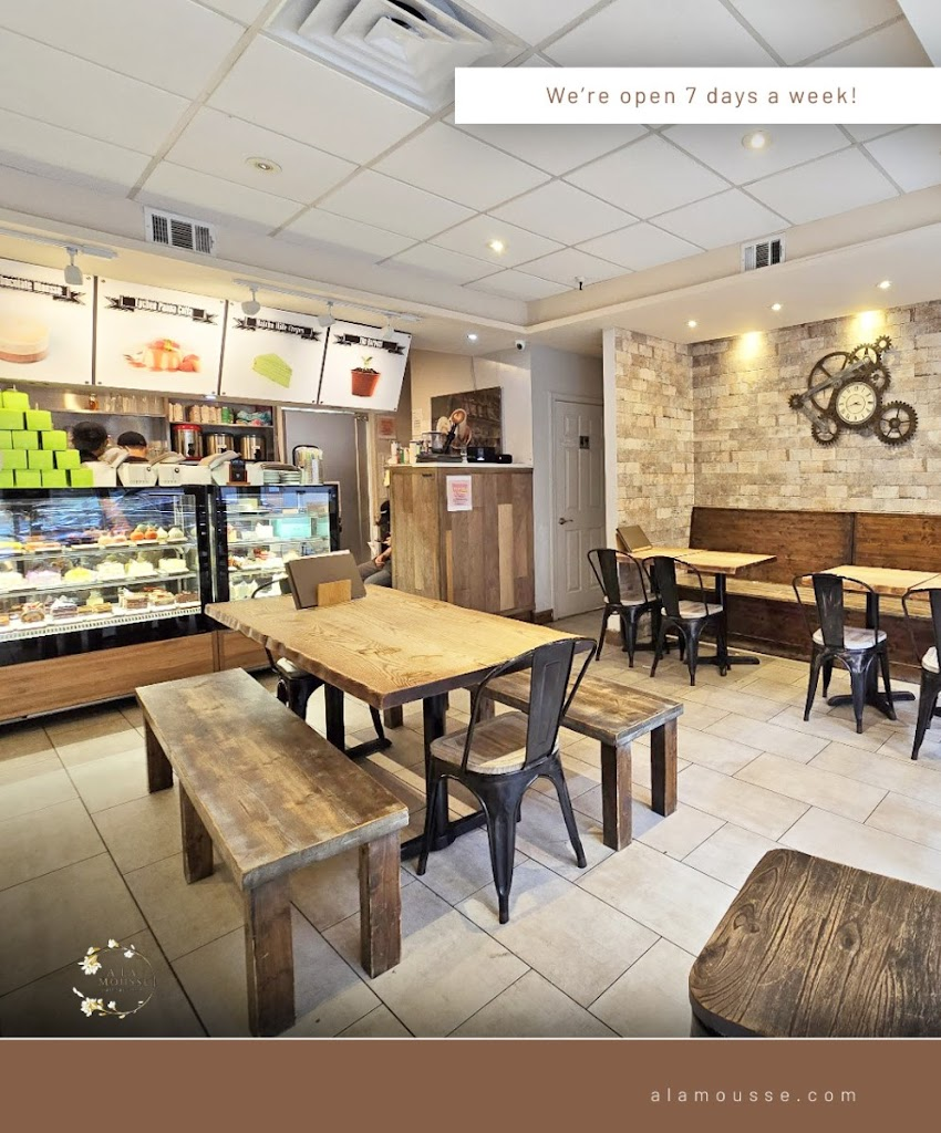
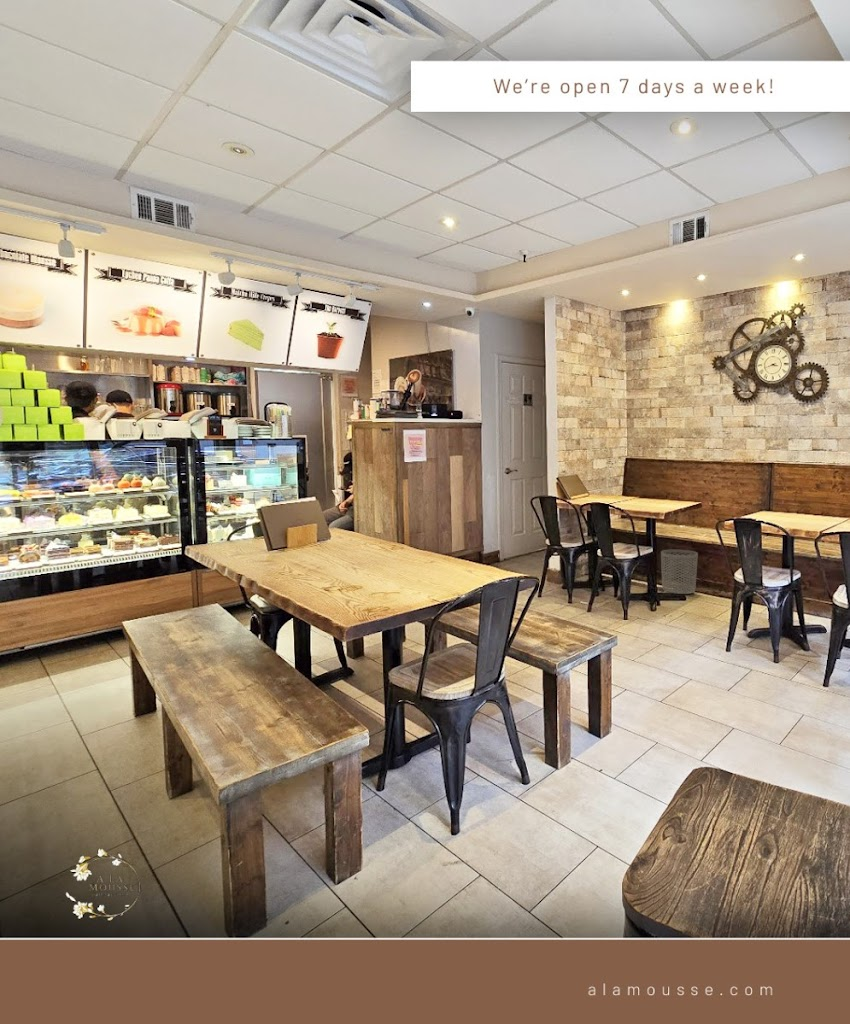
+ waste bin [660,549,699,595]
